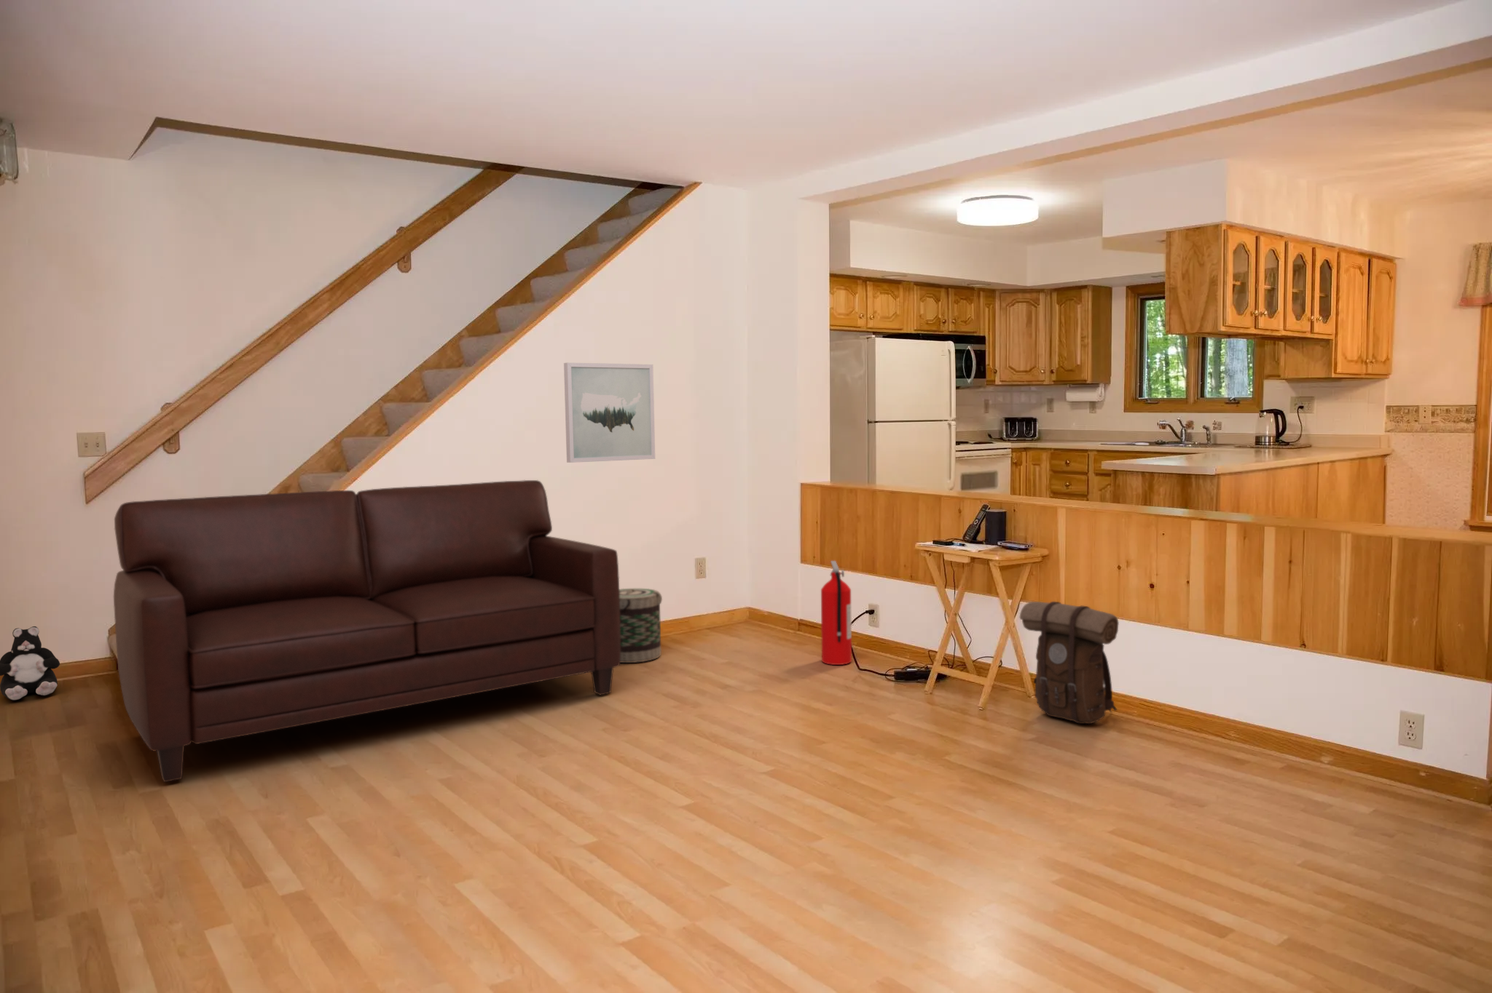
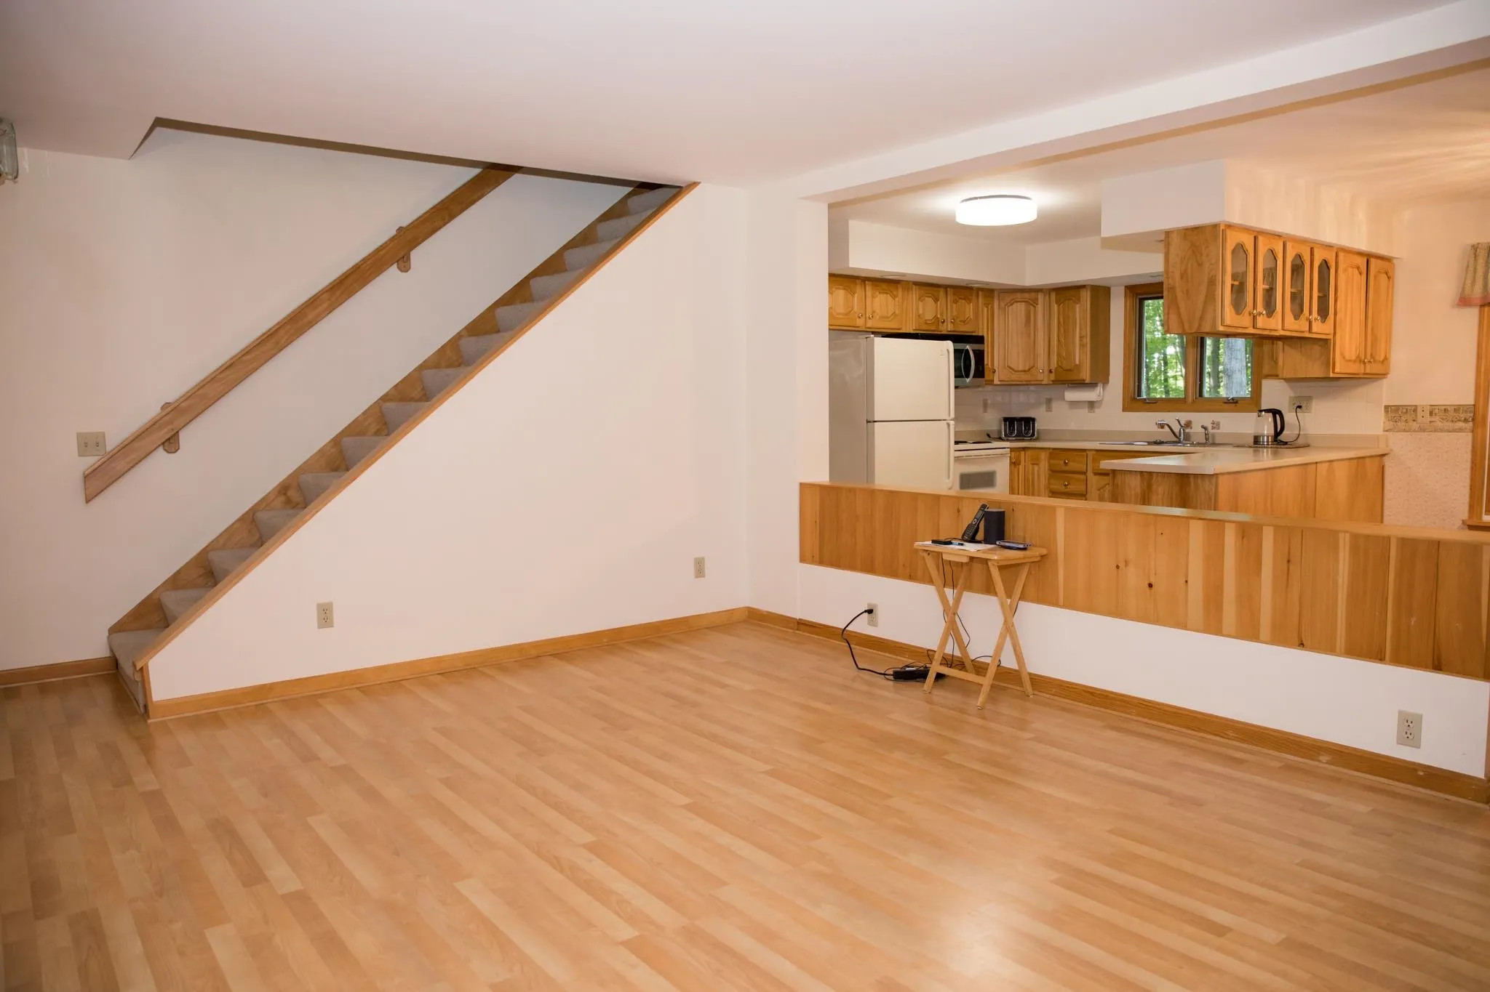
- backpack [1018,601,1119,725]
- sofa [113,480,621,782]
- fire extinguisher [820,560,852,666]
- plush toy [0,626,61,702]
- basket [619,587,663,664]
- wall art [564,362,656,463]
